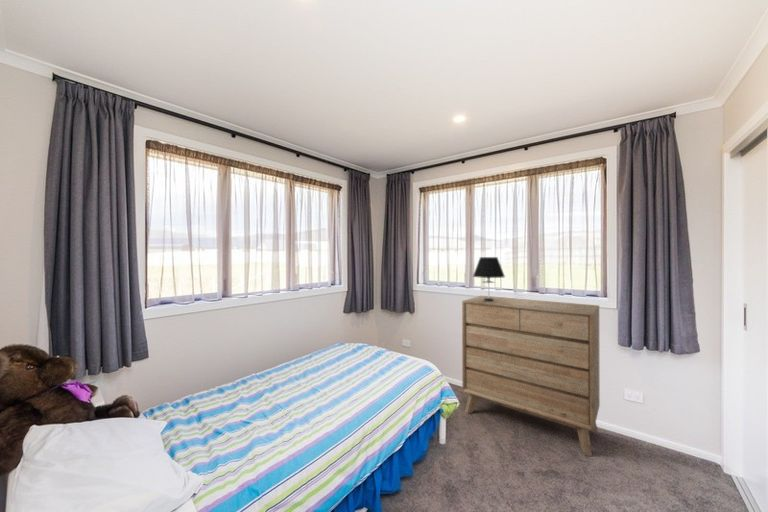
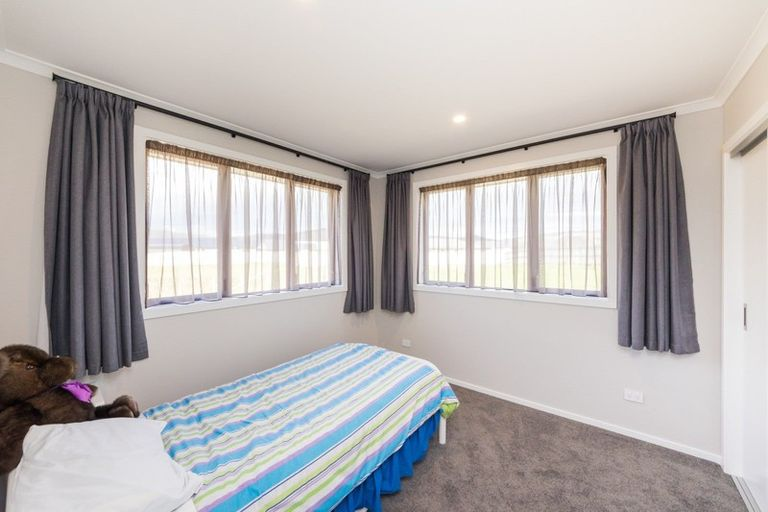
- table lamp [472,256,506,302]
- dresser [461,295,601,457]
